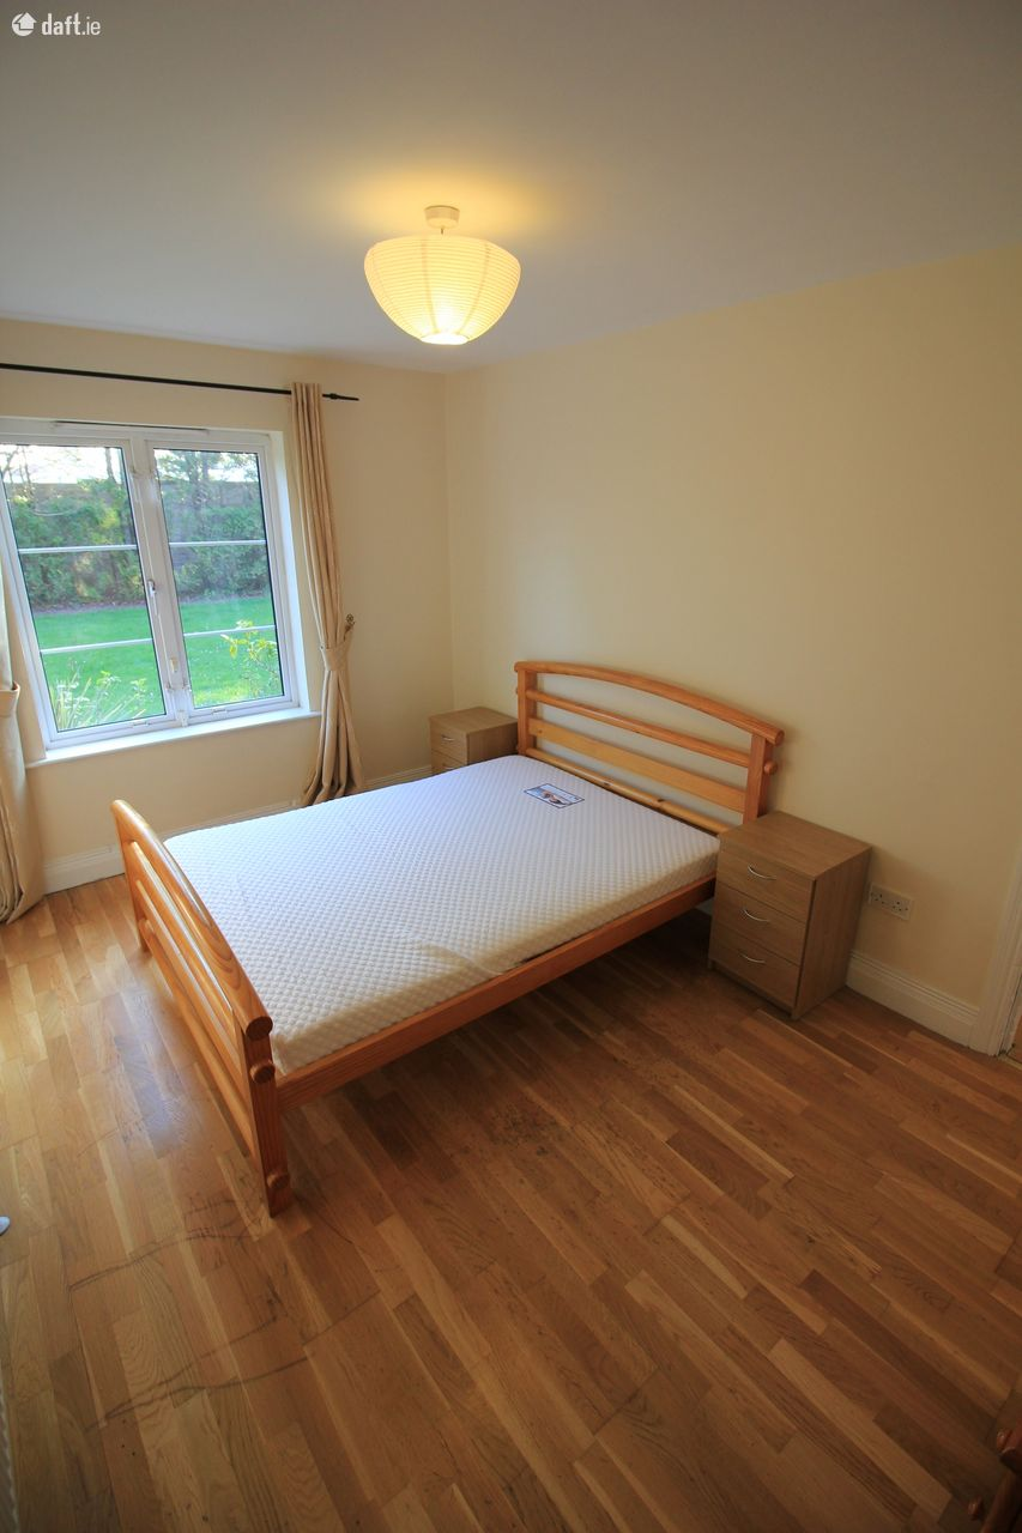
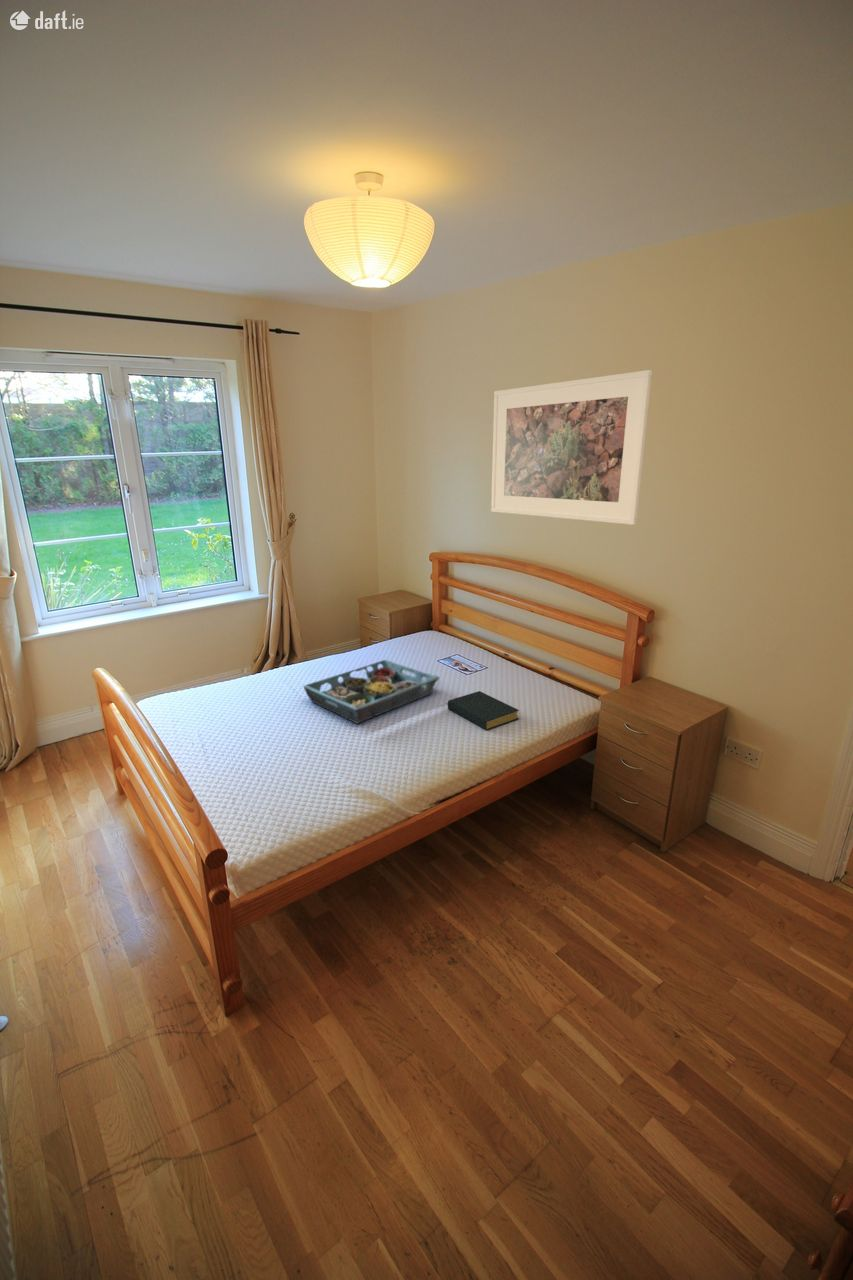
+ hardback book [447,690,520,731]
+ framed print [490,369,653,526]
+ serving tray [303,658,440,725]
